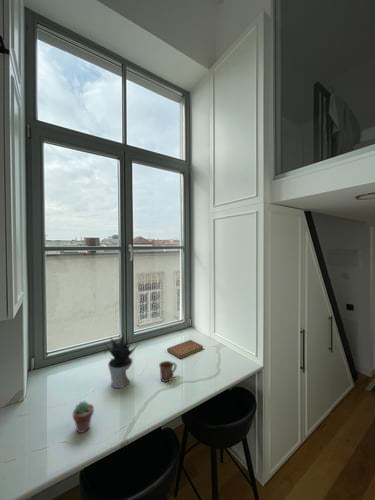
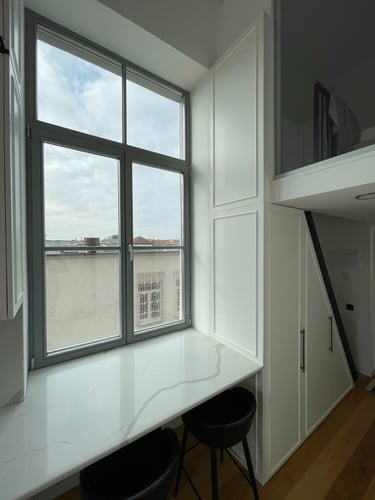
- mug [158,360,178,383]
- notebook [166,339,204,360]
- potted succulent [72,400,95,434]
- potted plant [104,331,140,389]
